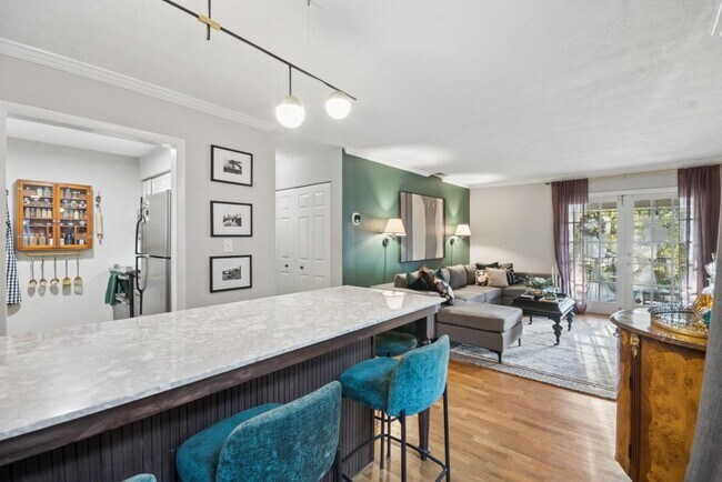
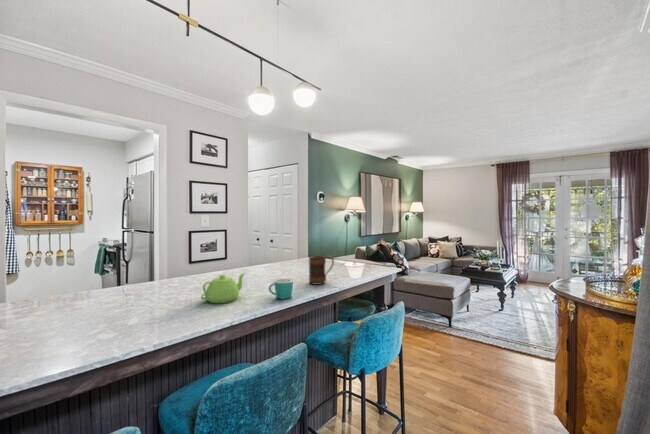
+ mug [268,278,294,300]
+ teapot [200,272,246,304]
+ mug [308,255,335,286]
